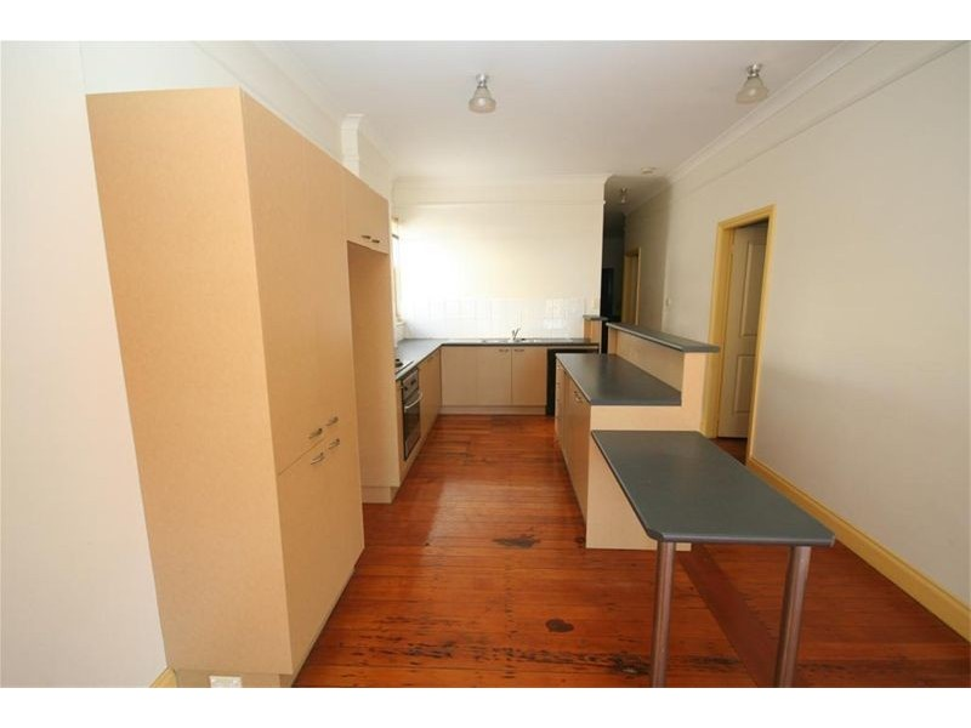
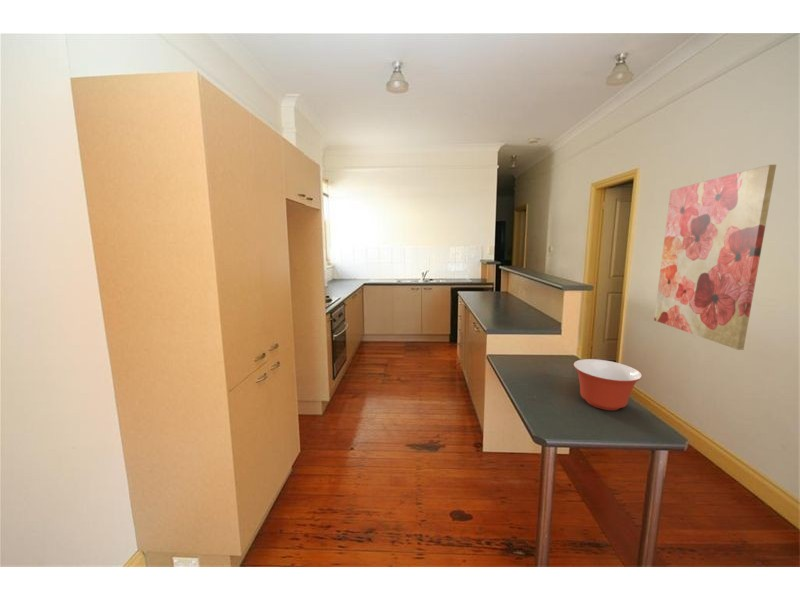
+ mixing bowl [572,358,643,411]
+ wall art [653,164,777,351]
